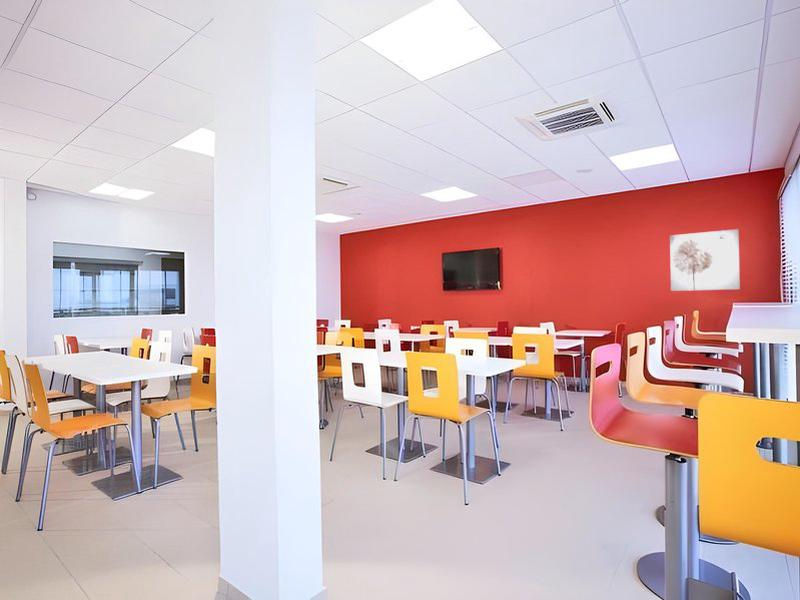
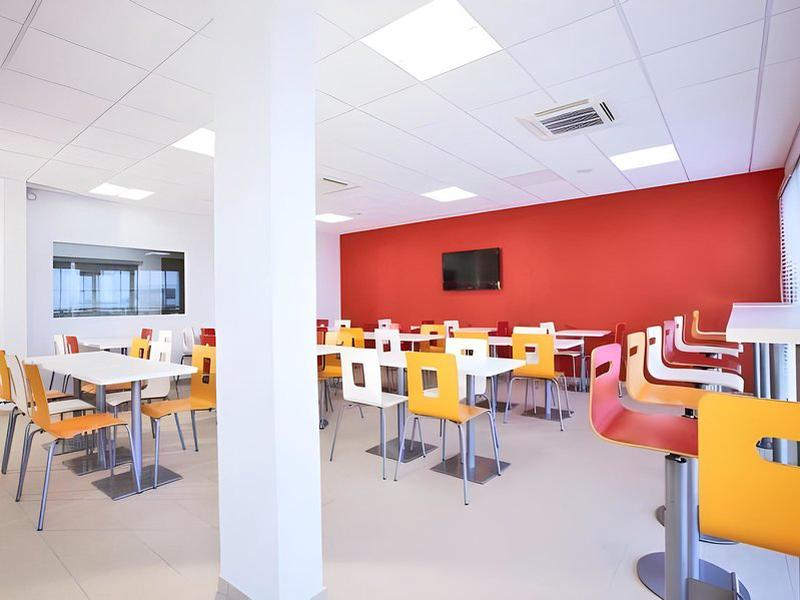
- wall art [669,228,741,292]
